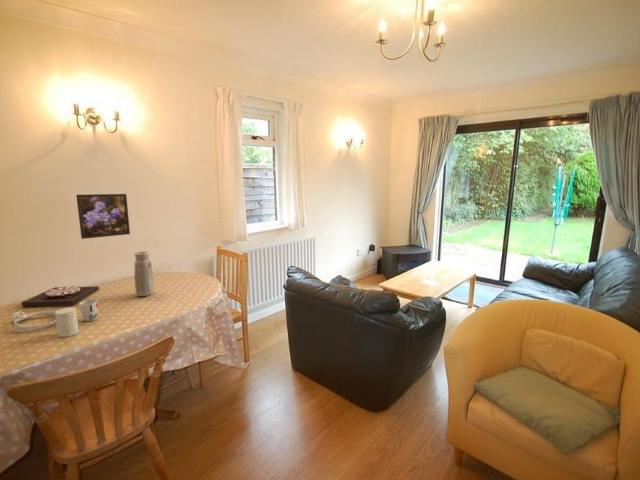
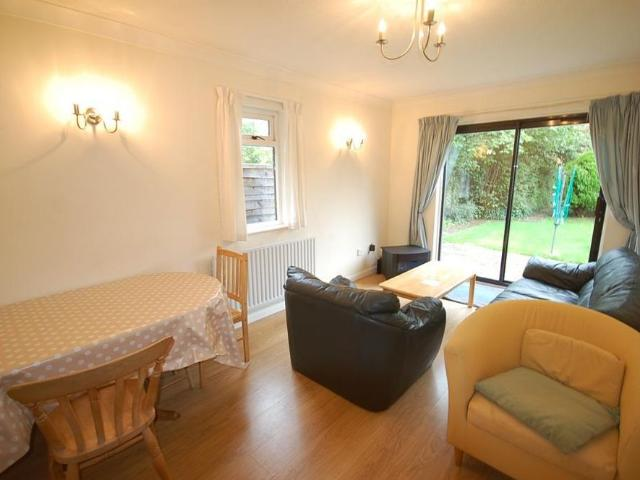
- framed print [75,193,131,240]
- plate [11,310,57,331]
- vase [133,251,155,297]
- cup [54,306,80,338]
- cup [78,298,99,322]
- plate [20,285,100,307]
